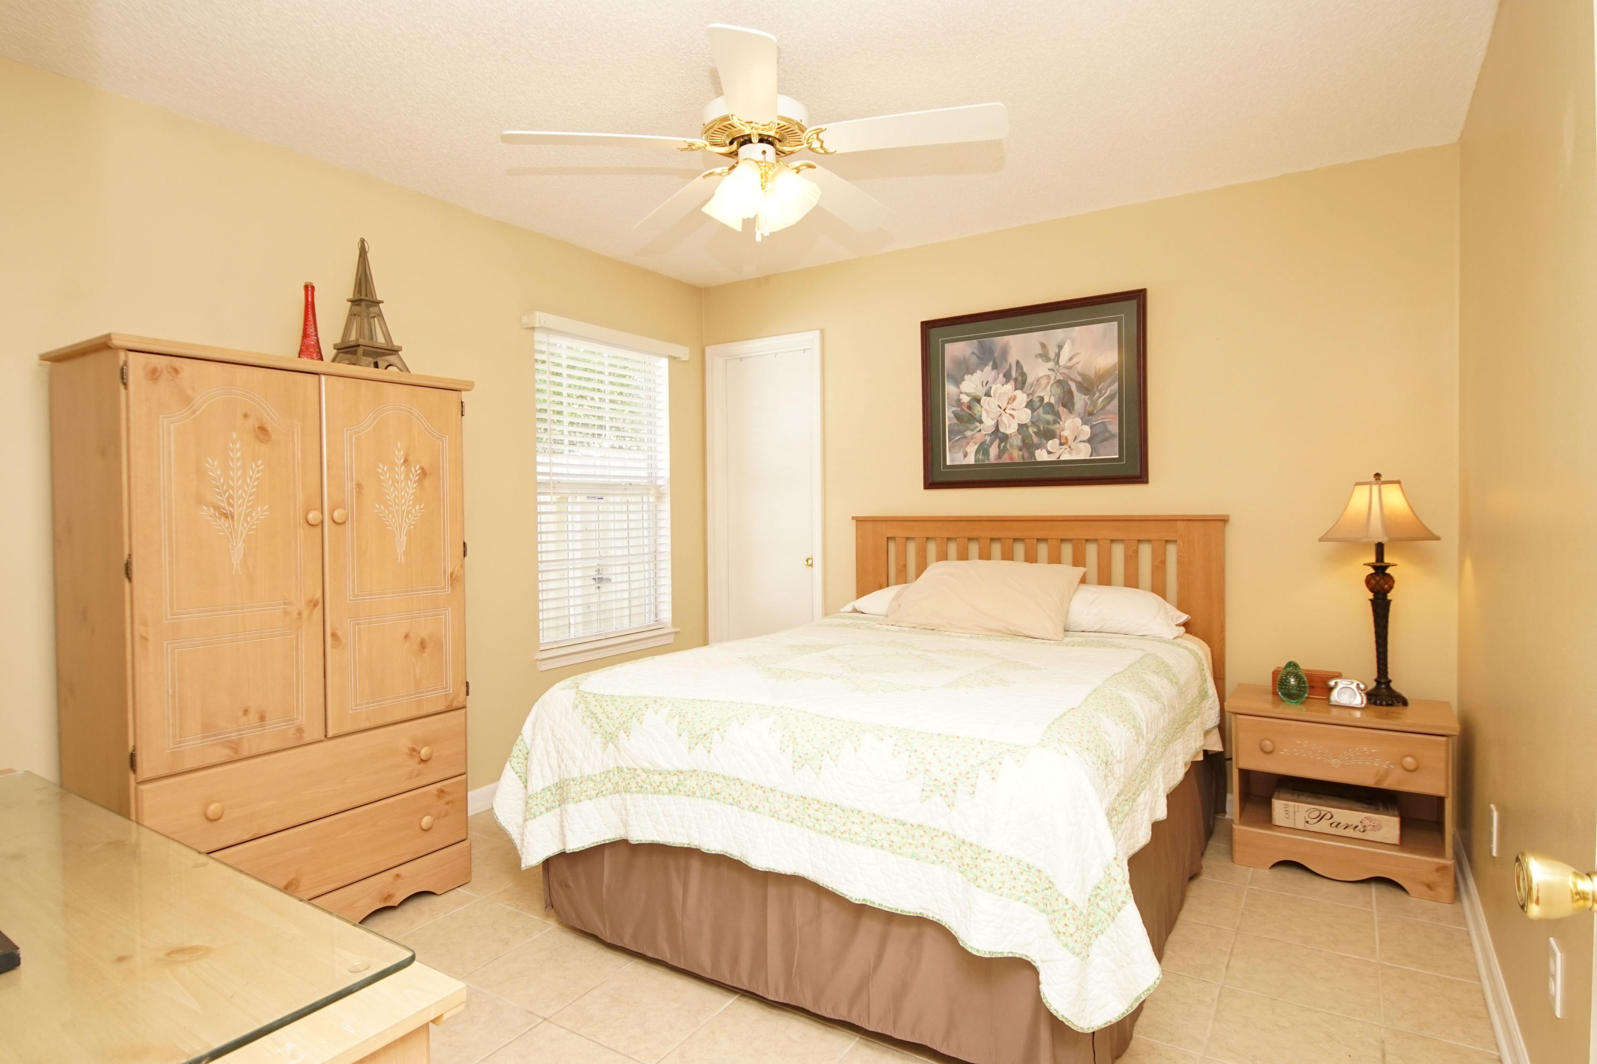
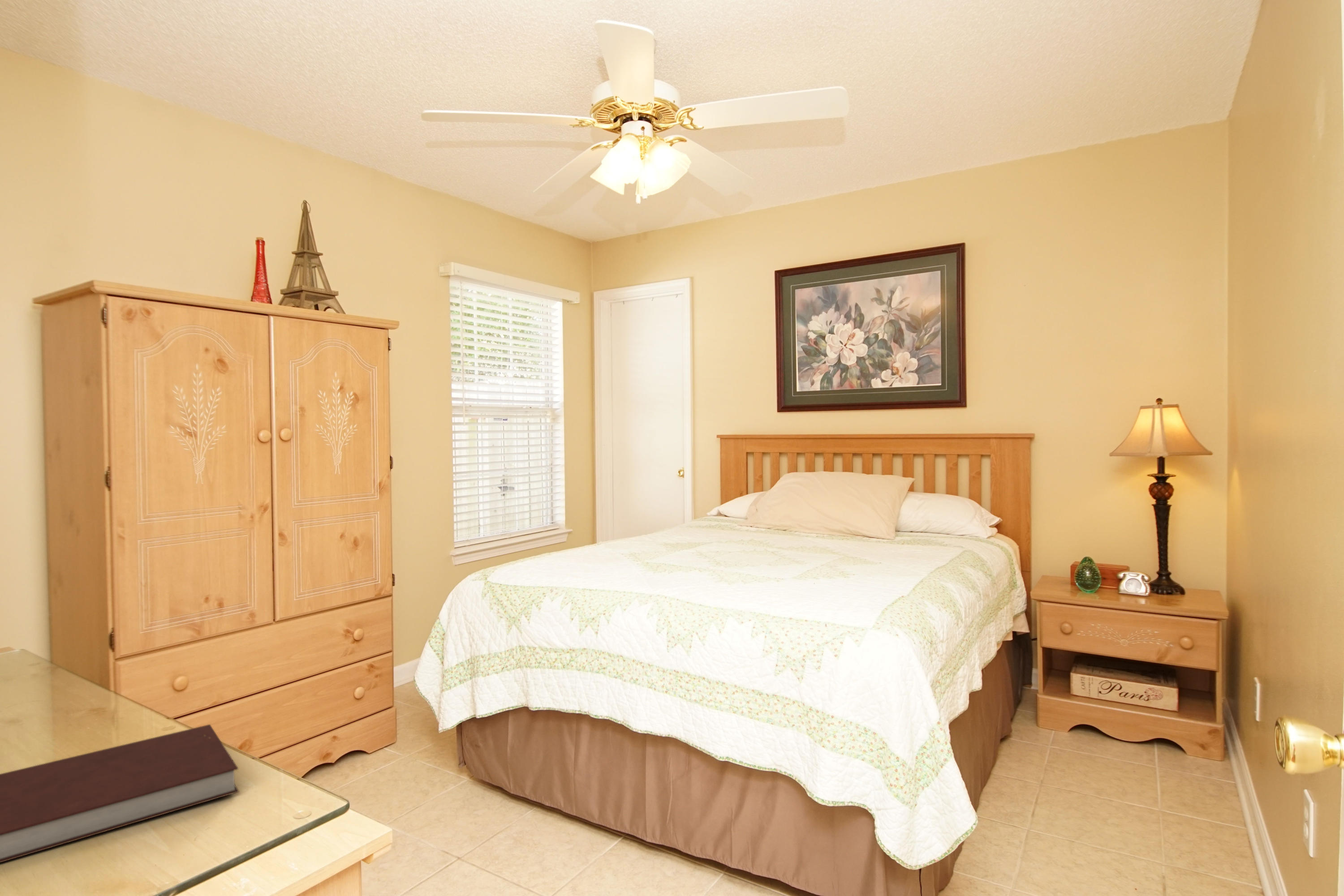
+ notebook [0,724,240,863]
